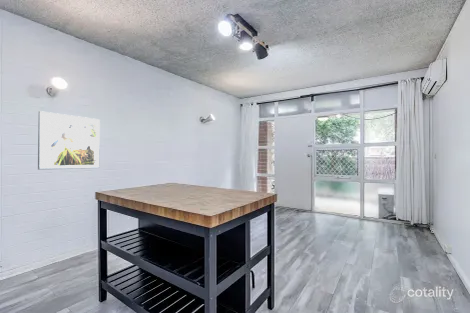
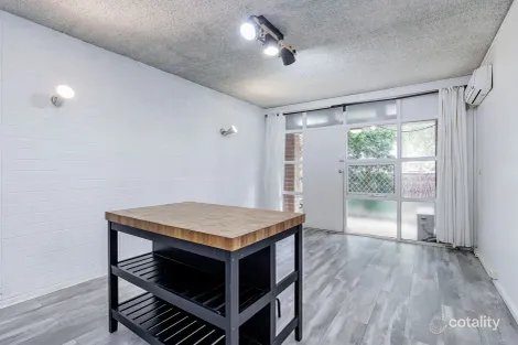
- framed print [37,110,101,171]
